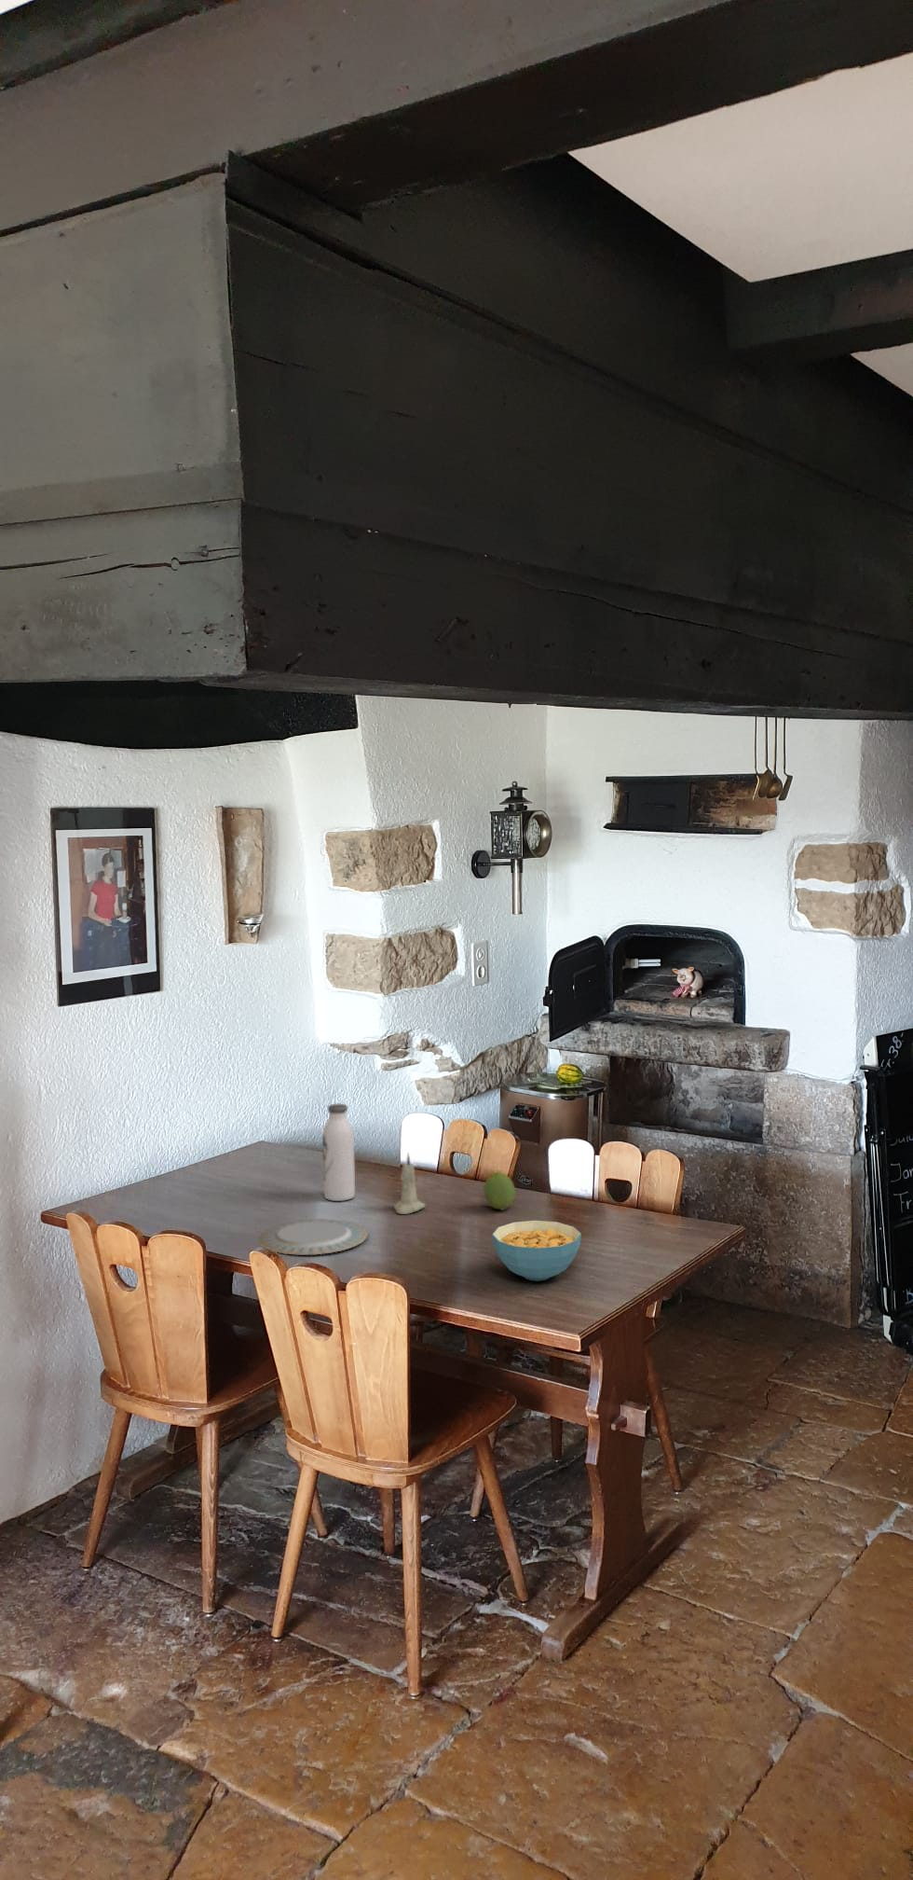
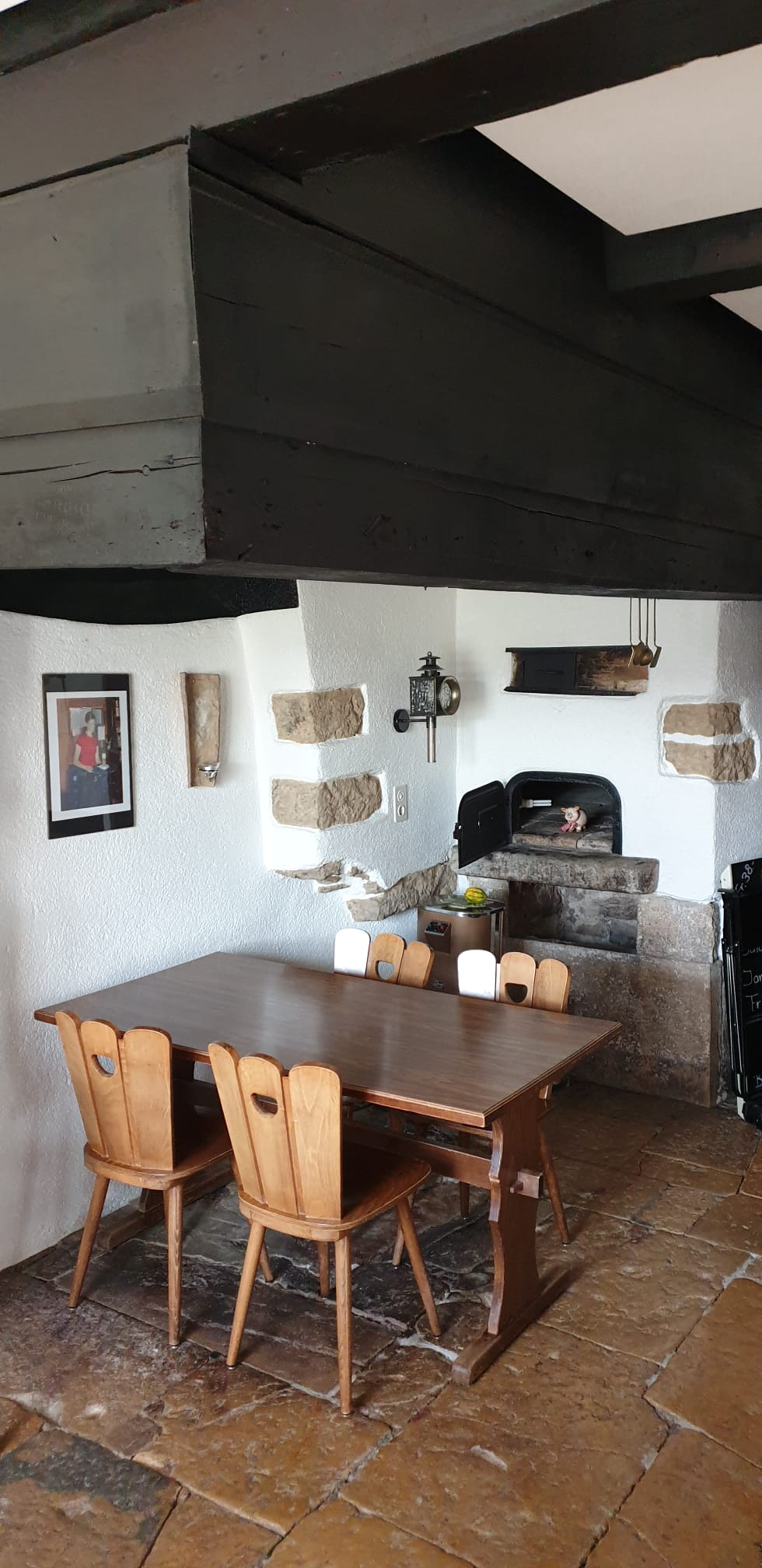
- chinaware [258,1219,369,1257]
- cereal bowl [491,1219,582,1282]
- water bottle [321,1103,356,1203]
- candle [393,1152,425,1215]
- fruit [484,1171,516,1211]
